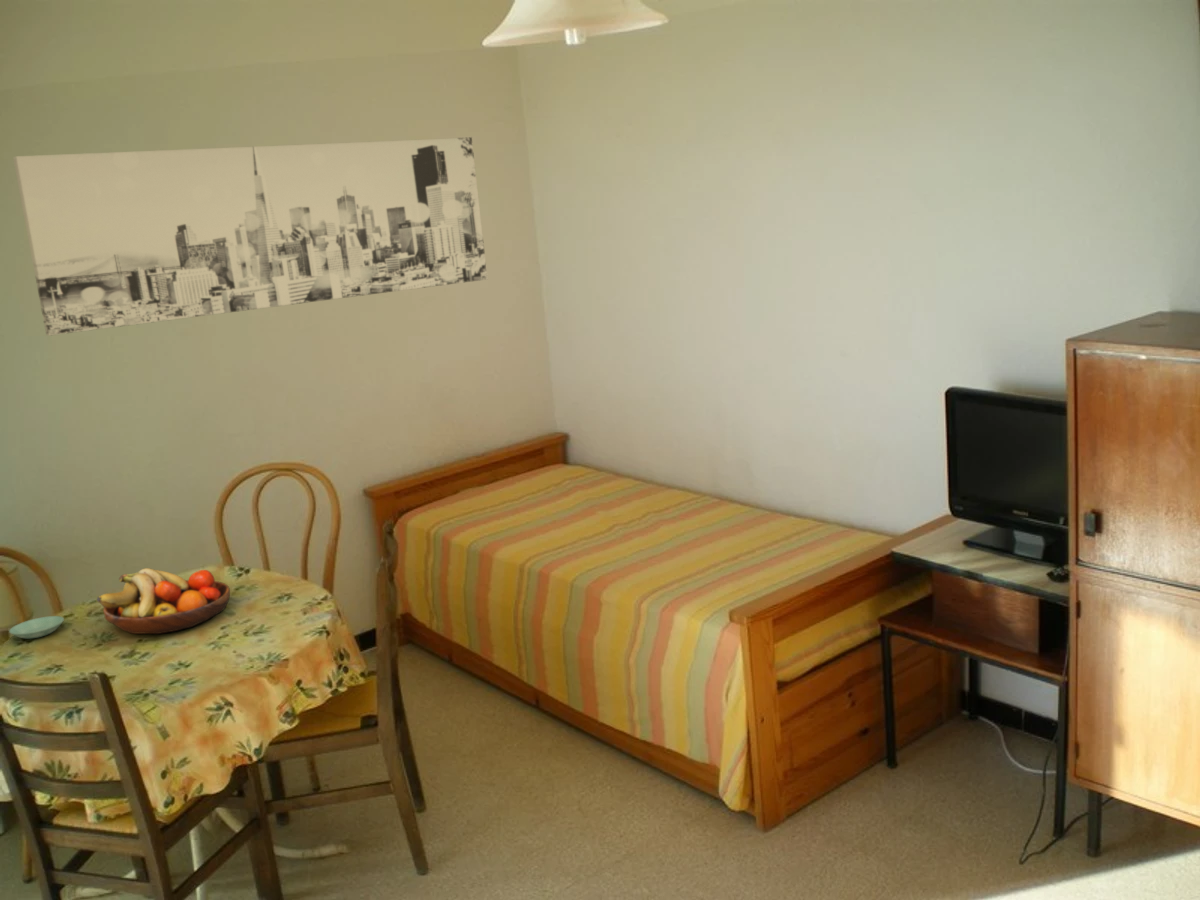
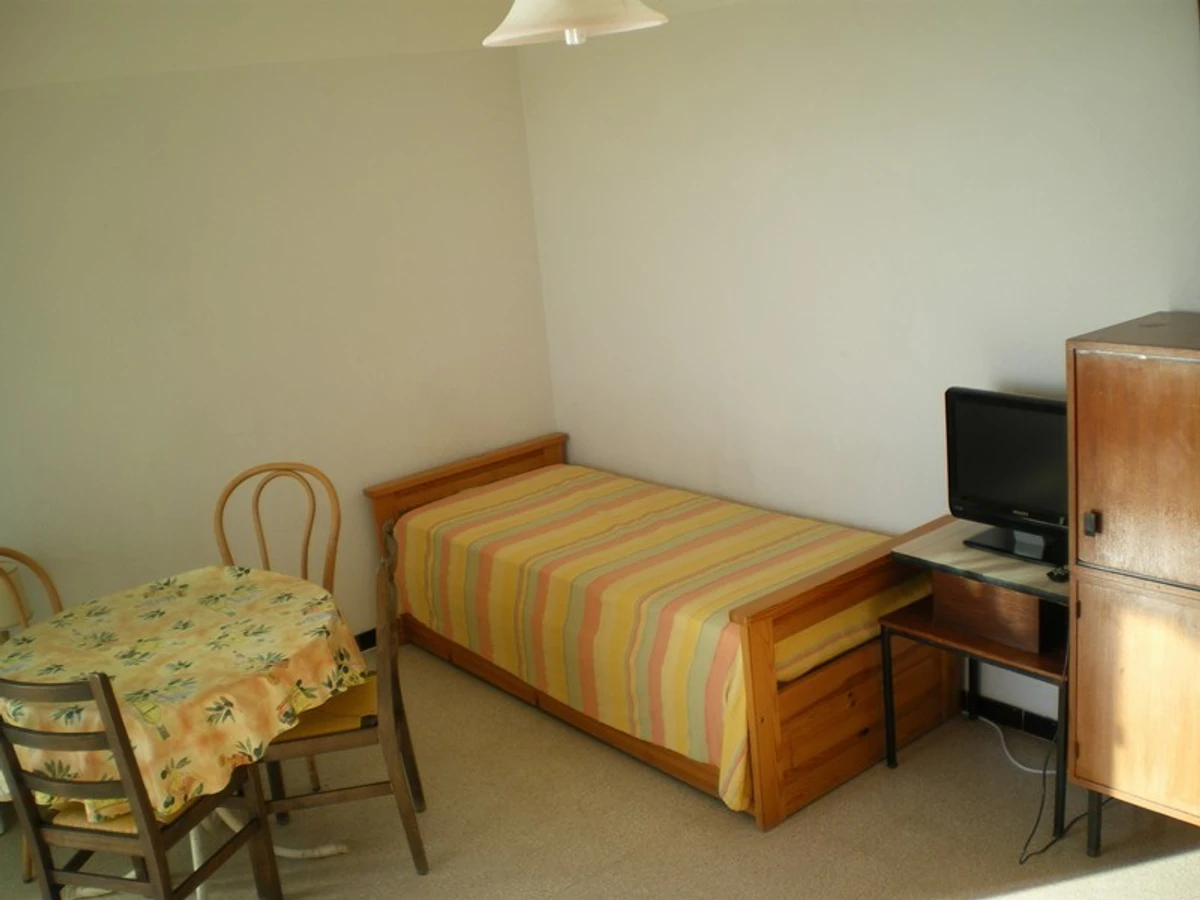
- wall art [12,136,489,337]
- fruit bowl [96,567,231,635]
- saucer [8,615,65,640]
